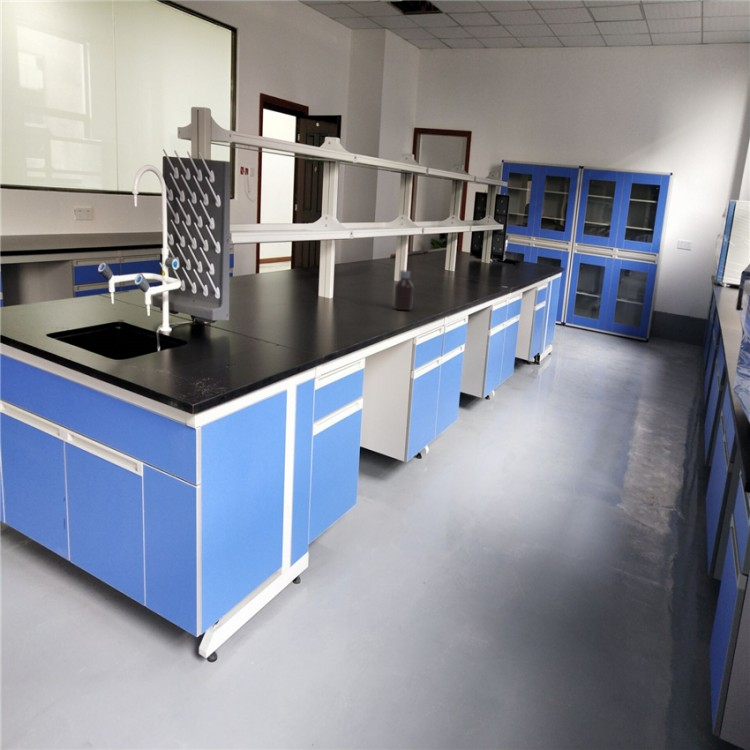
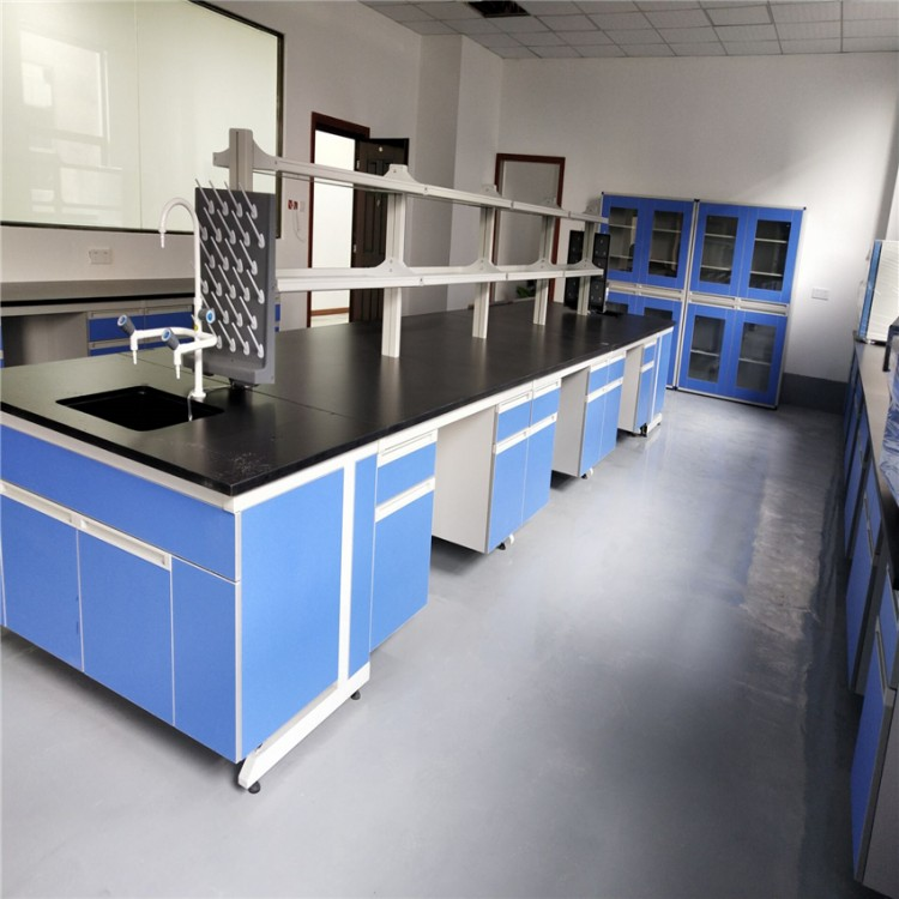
- bottle [393,269,414,311]
